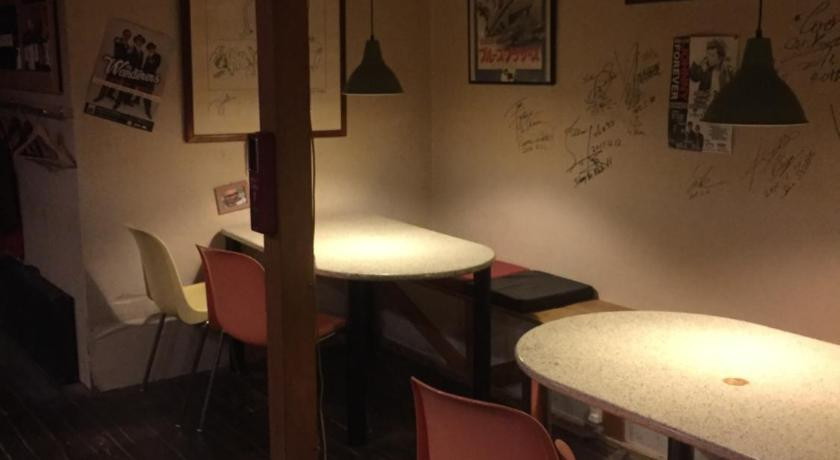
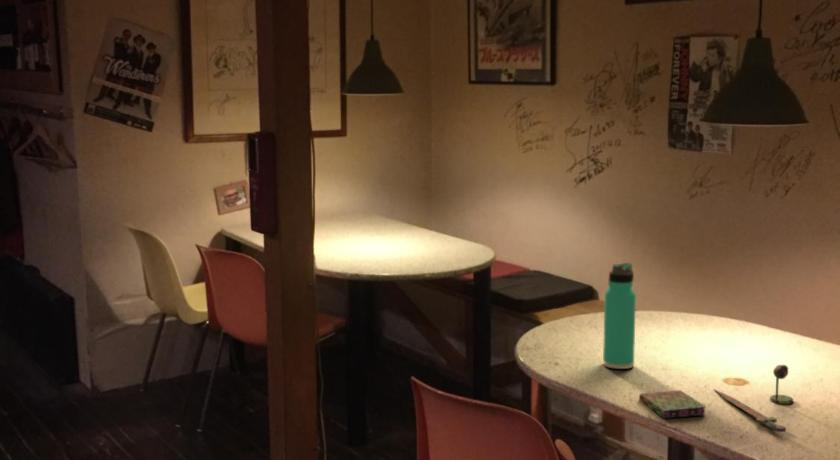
+ thermos bottle [602,262,637,370]
+ board game [638,364,794,433]
